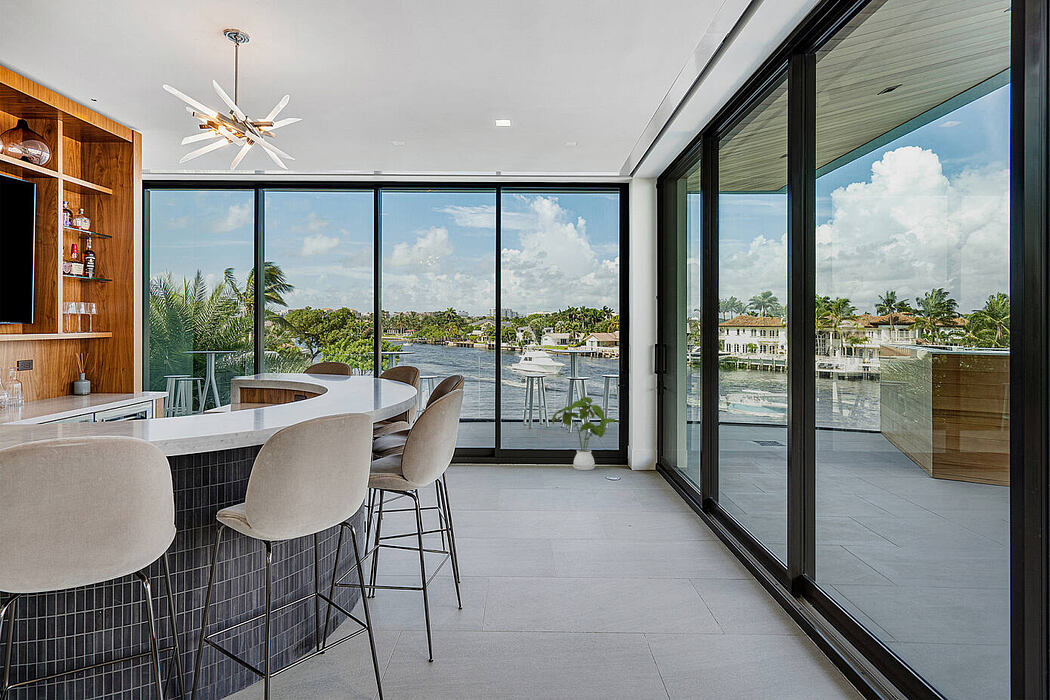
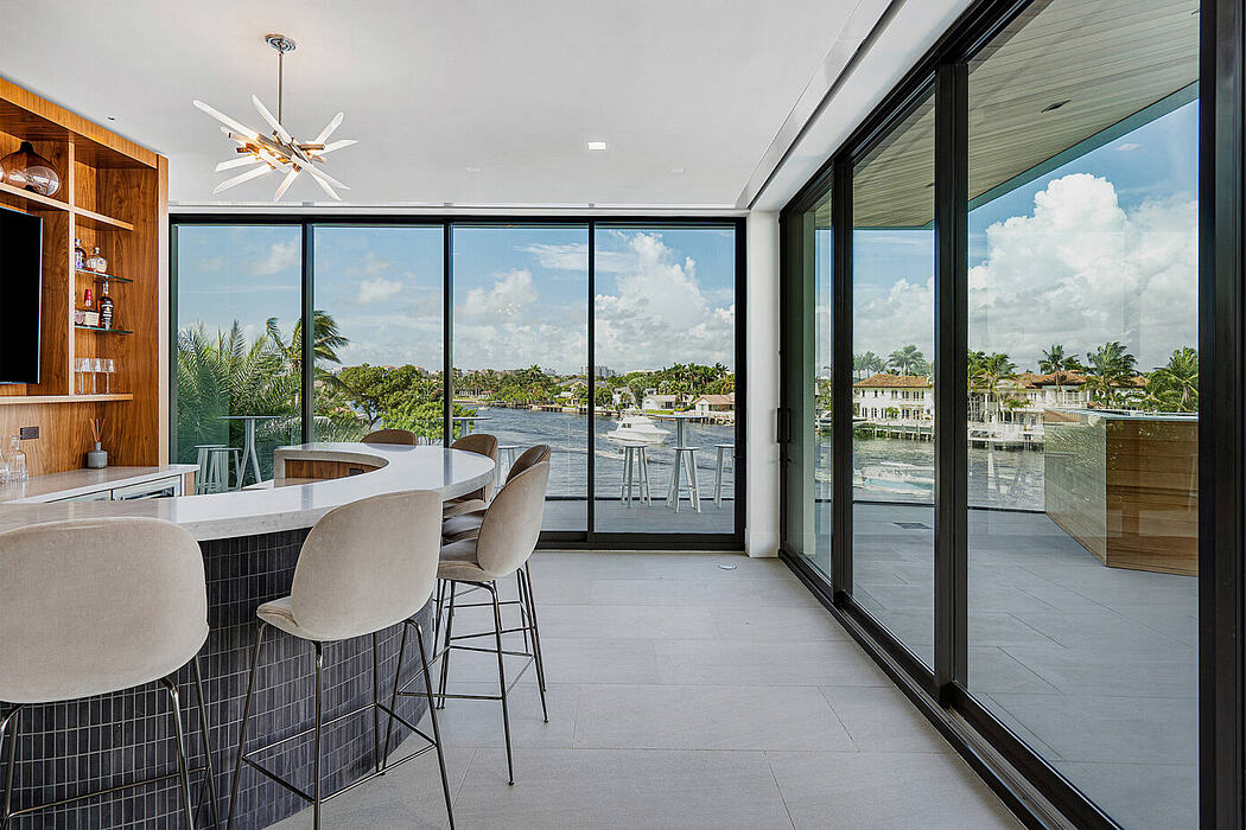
- house plant [551,396,621,471]
